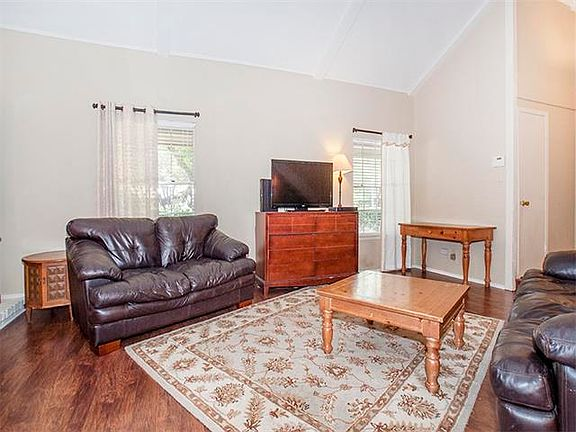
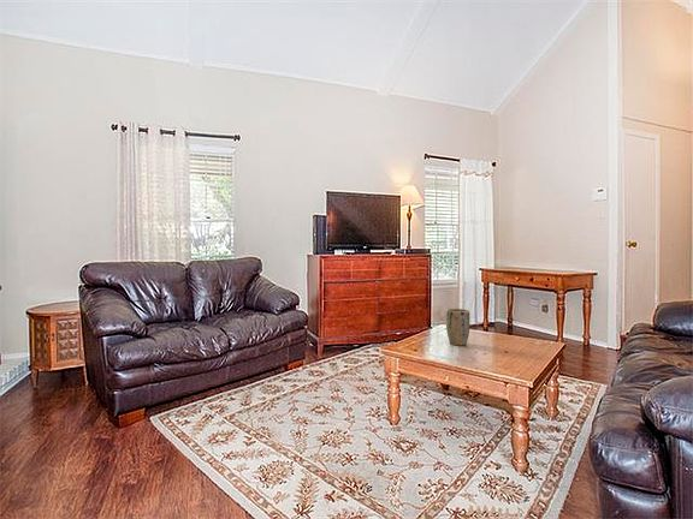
+ plant pot [445,308,472,346]
